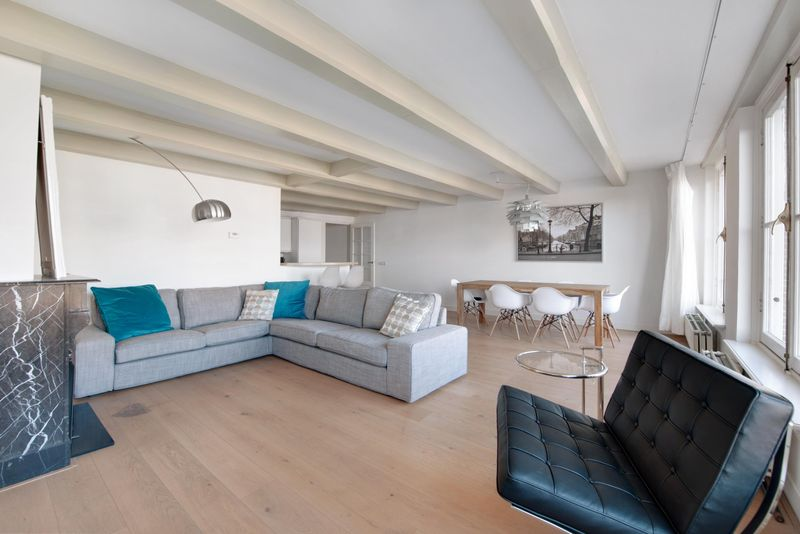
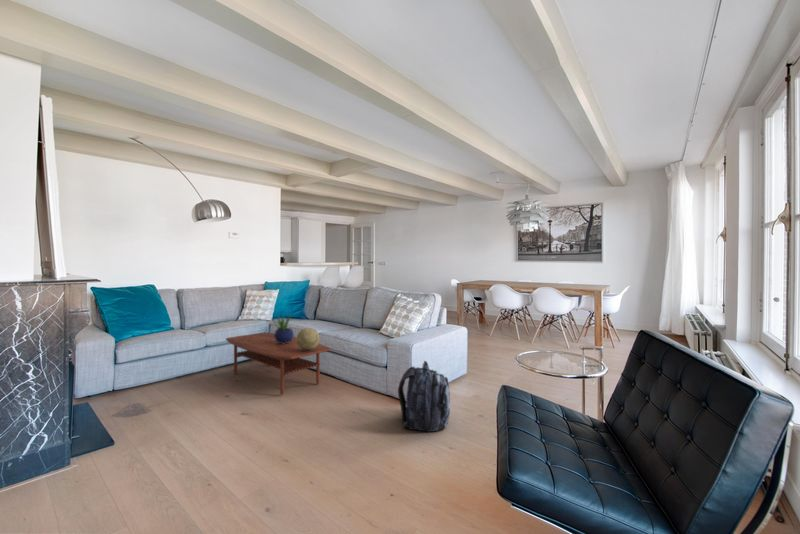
+ decorative ball [296,327,321,351]
+ backpack [397,360,451,433]
+ potted plant [270,314,295,344]
+ coffee table [225,331,332,396]
